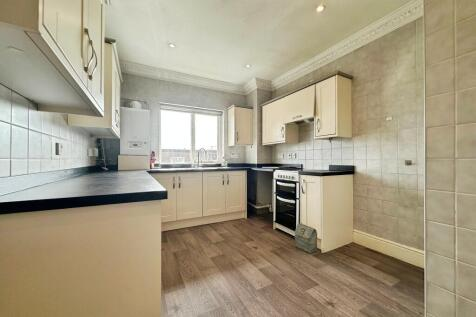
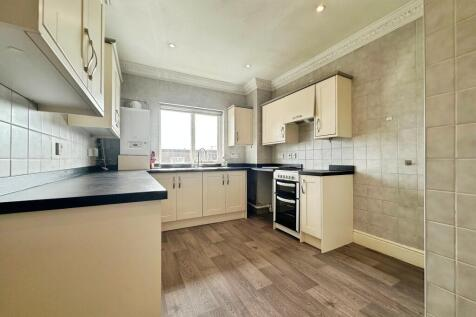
- bag [294,222,318,254]
